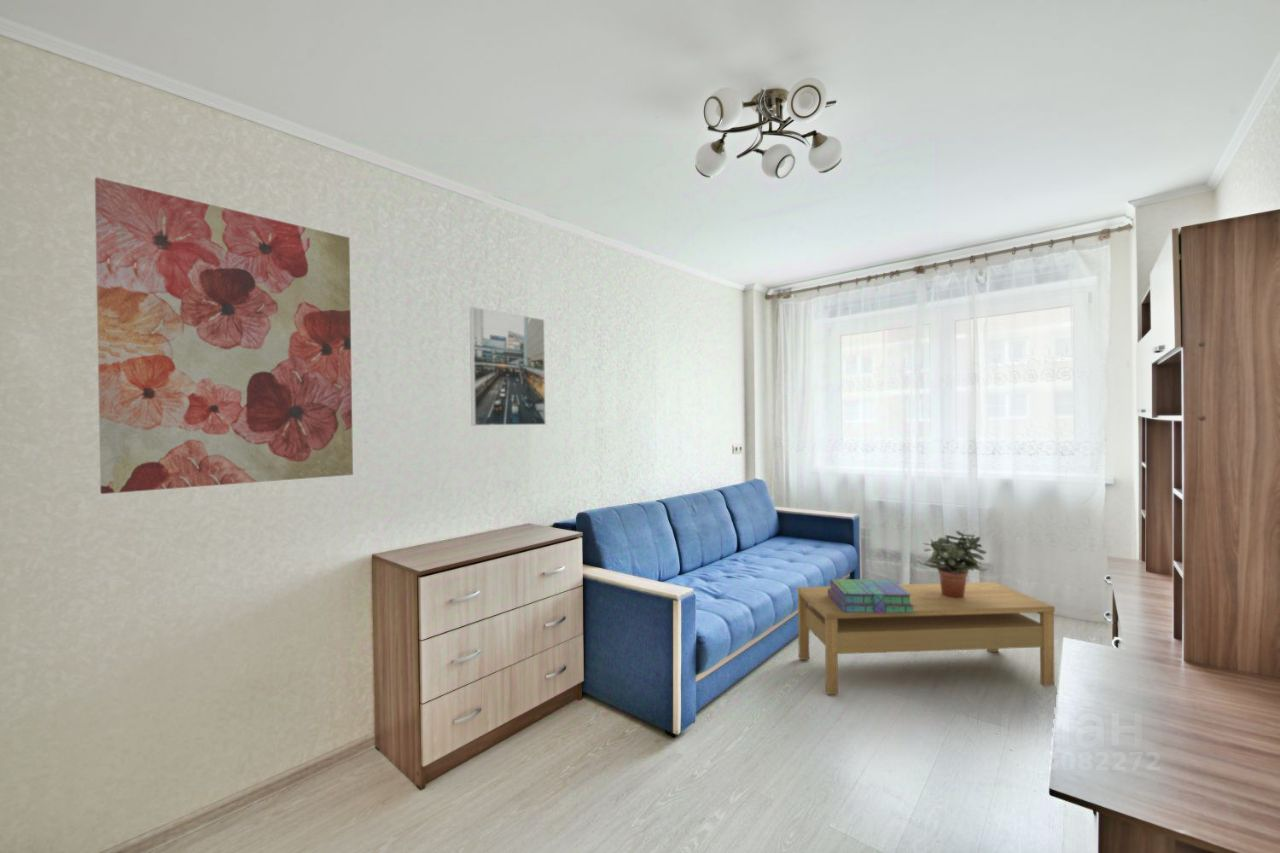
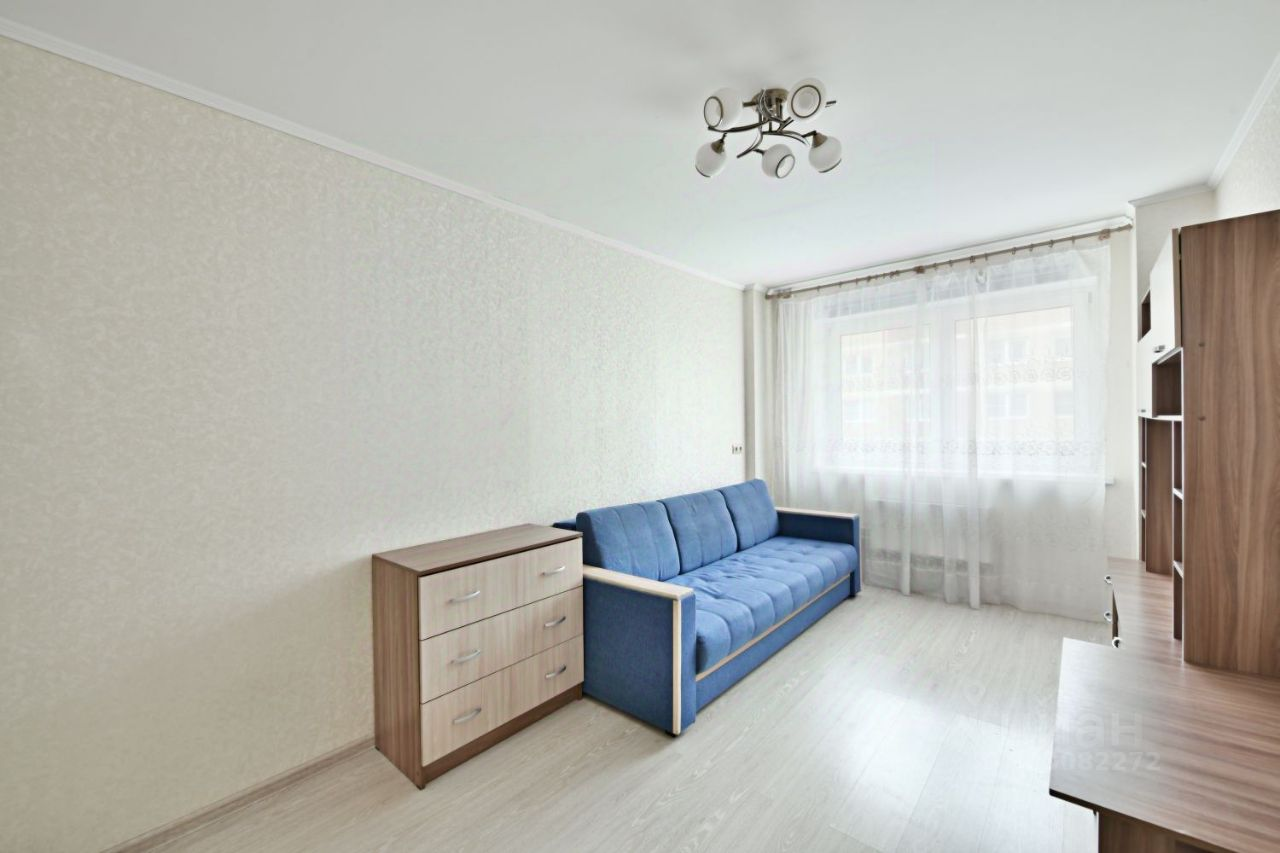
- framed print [469,306,547,427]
- stack of books [828,578,915,613]
- coffee table [796,581,1056,695]
- wall art [94,176,354,495]
- potted plant [916,529,989,598]
